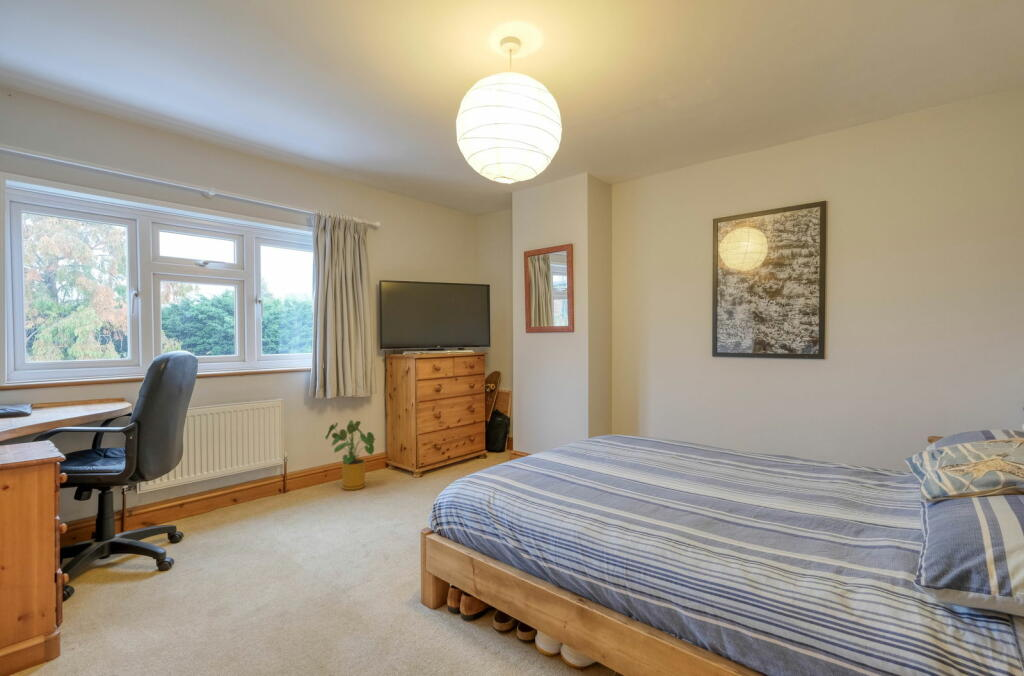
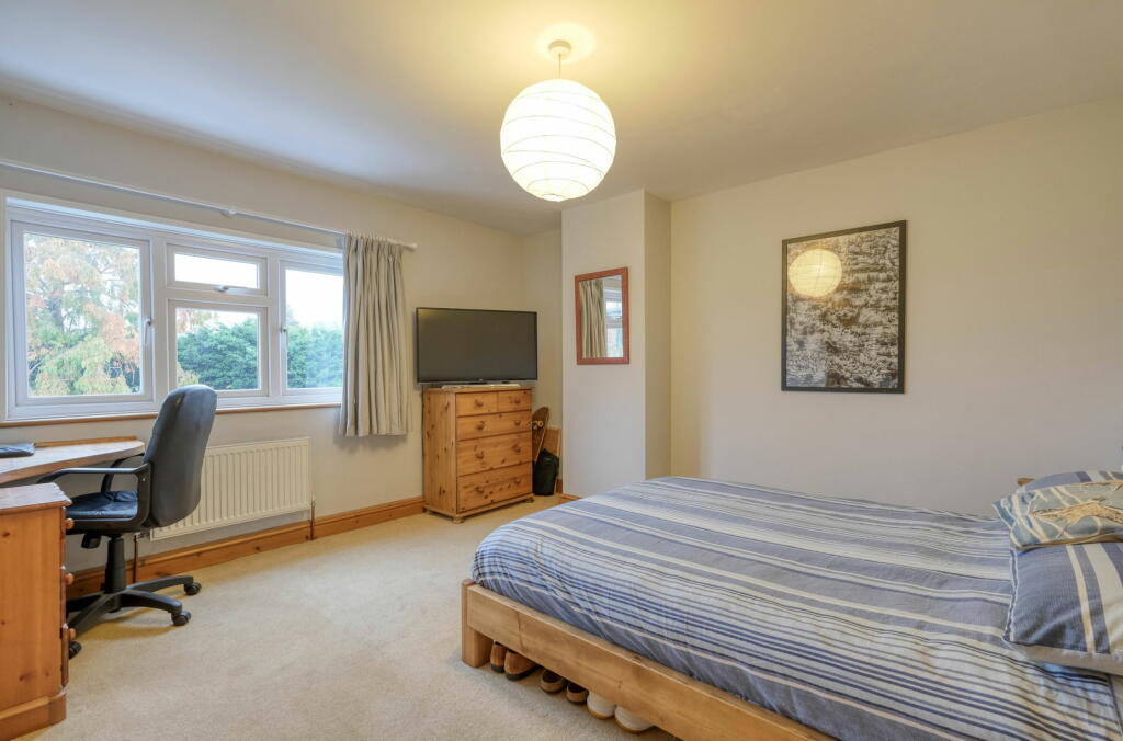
- house plant [324,419,379,491]
